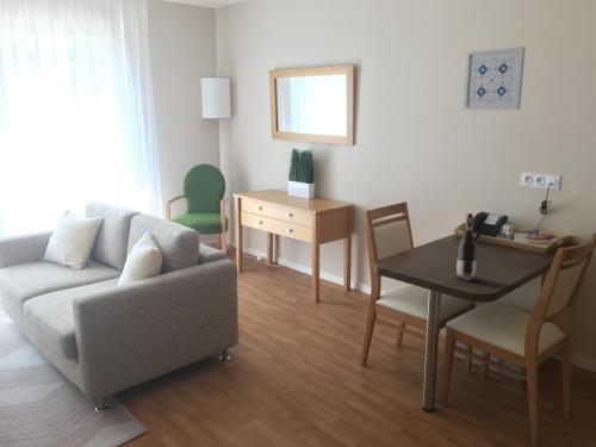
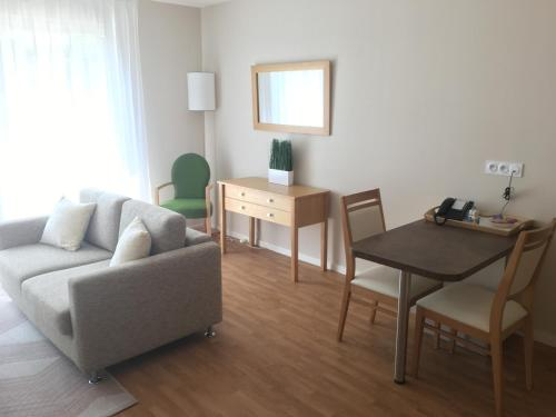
- wall art [462,45,527,111]
- wine bottle [455,212,478,281]
